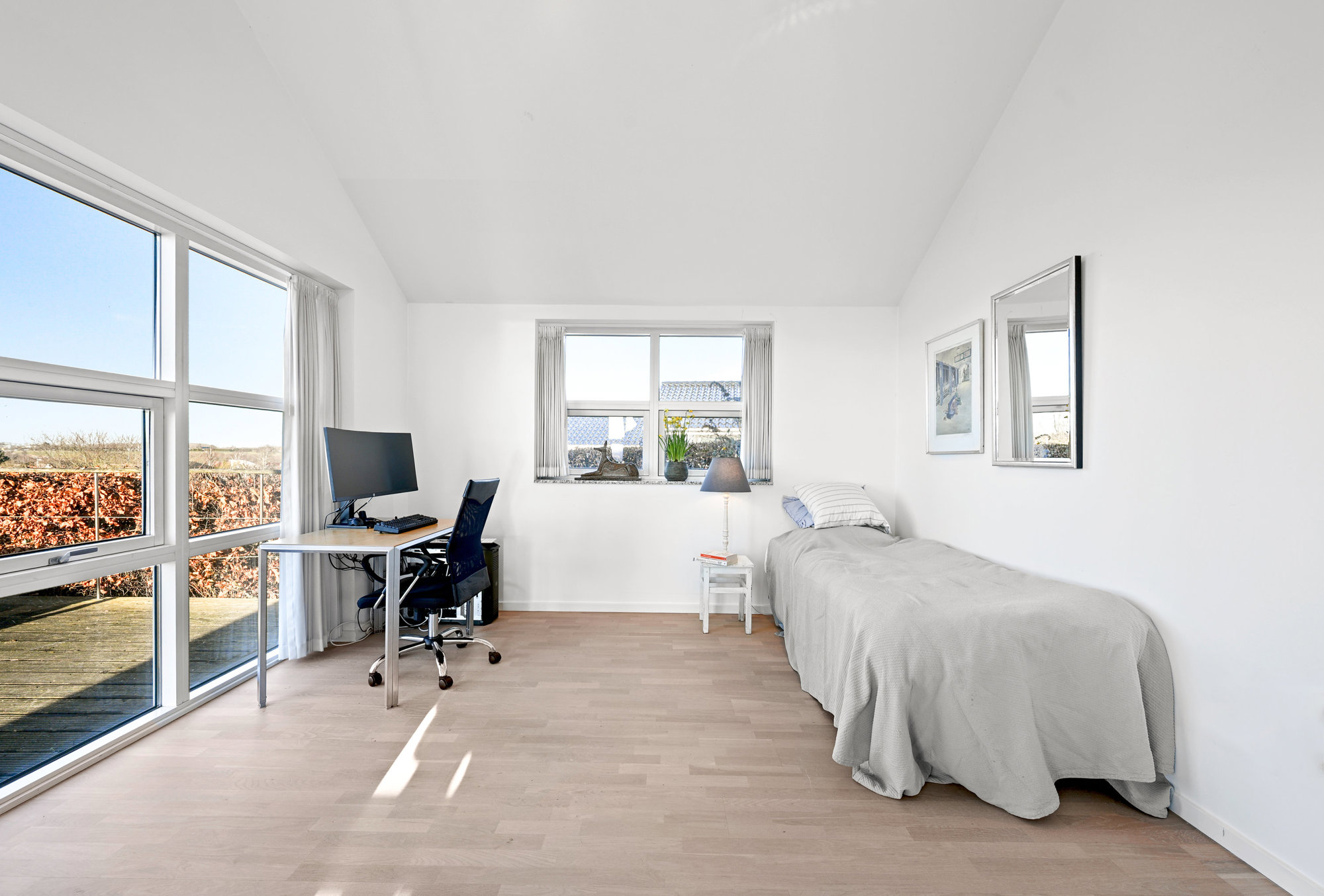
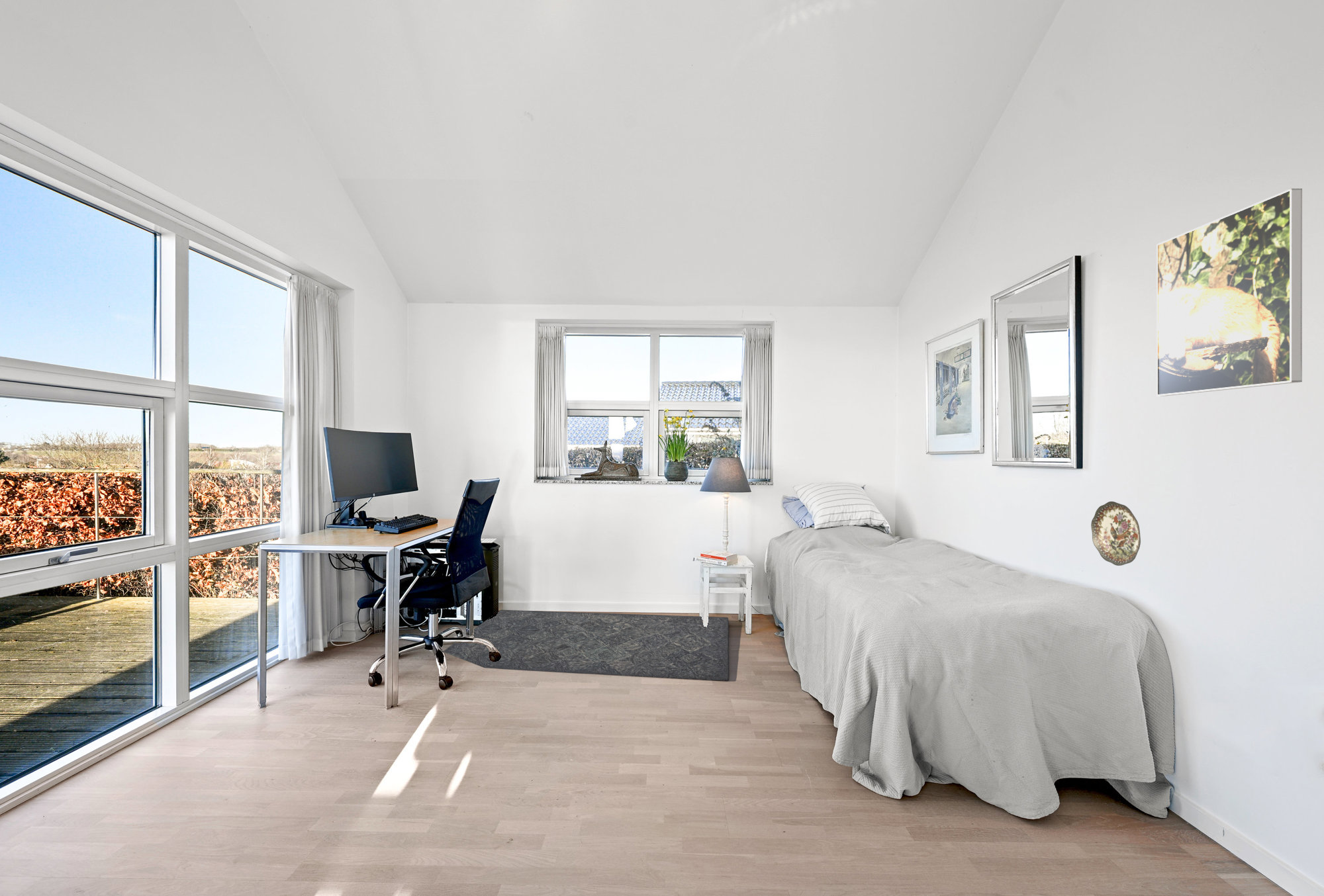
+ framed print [1156,188,1303,396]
+ decorative plate [1090,501,1141,566]
+ rug [443,609,730,682]
